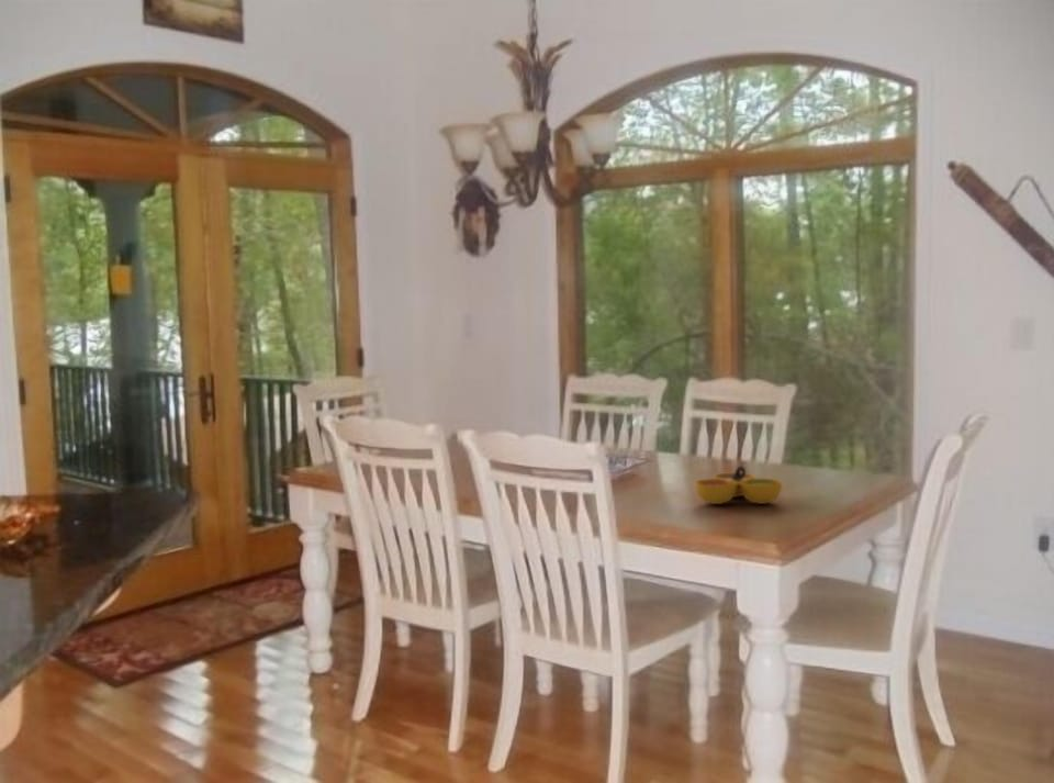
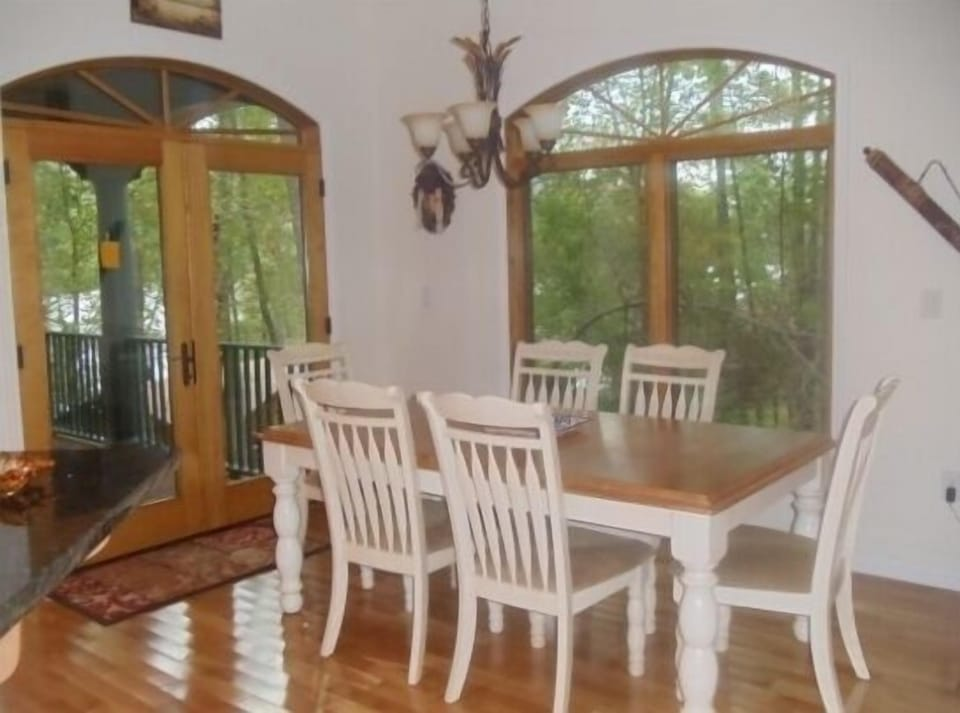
- decorative bowl [694,465,783,505]
